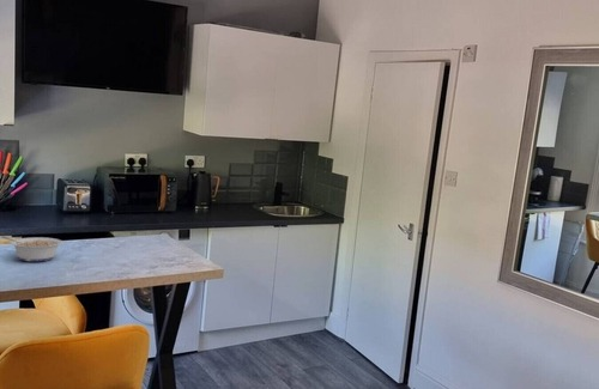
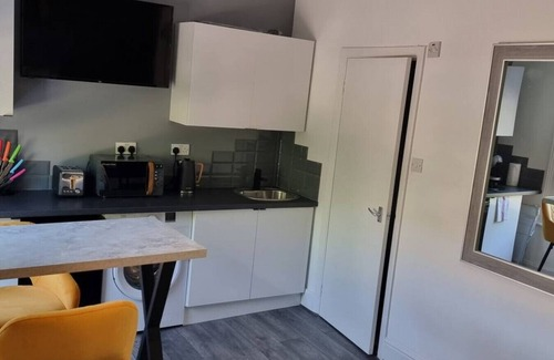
- legume [1,235,63,262]
